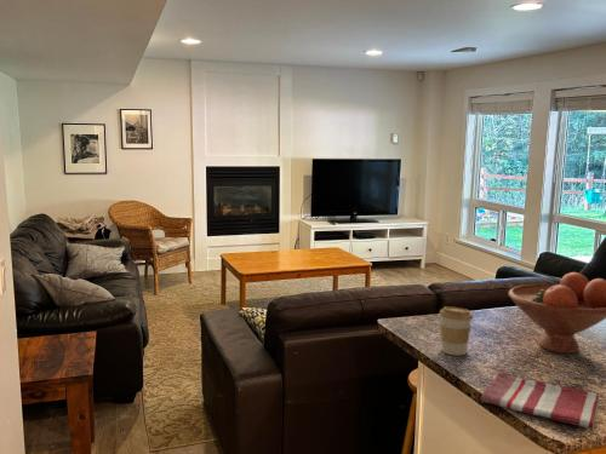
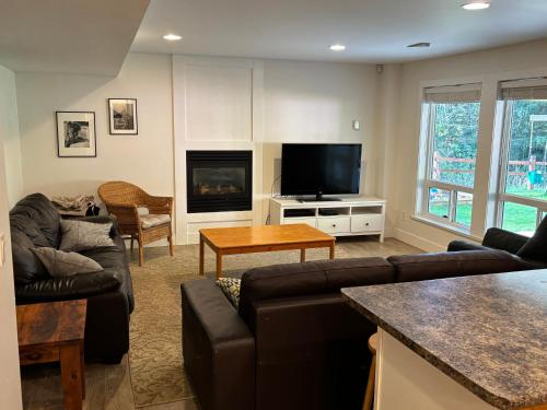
- fruit bowl [508,271,606,355]
- dish towel [480,370,600,430]
- coffee cup [439,306,474,357]
